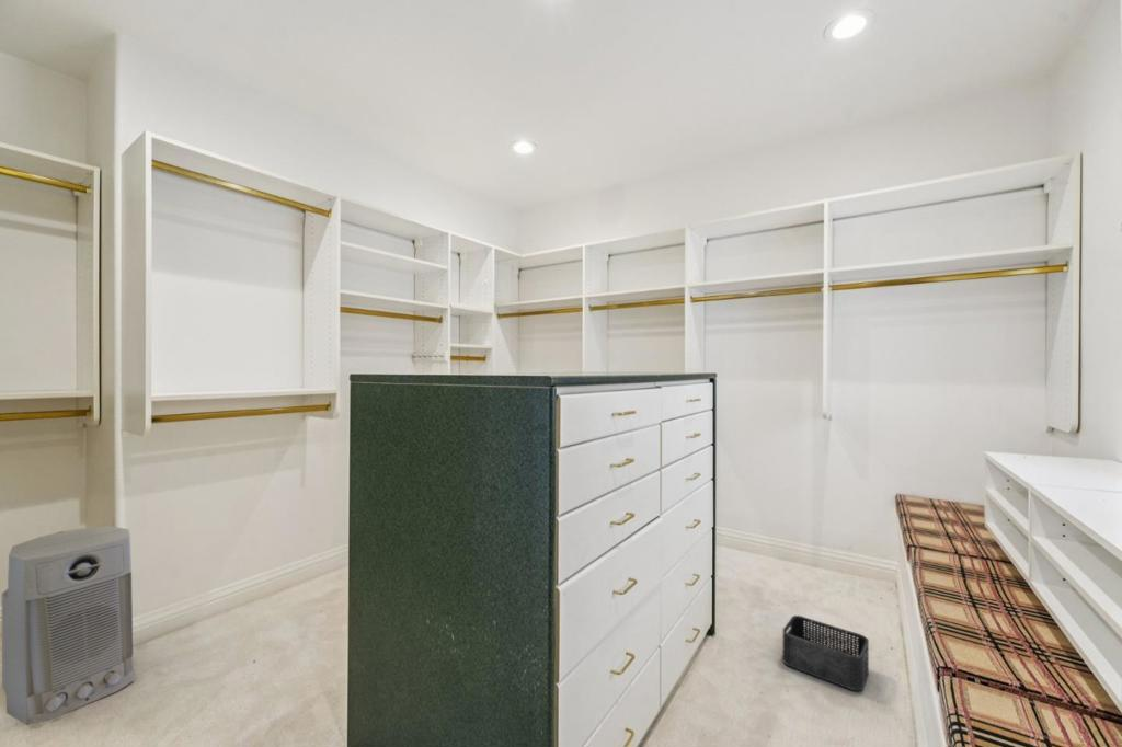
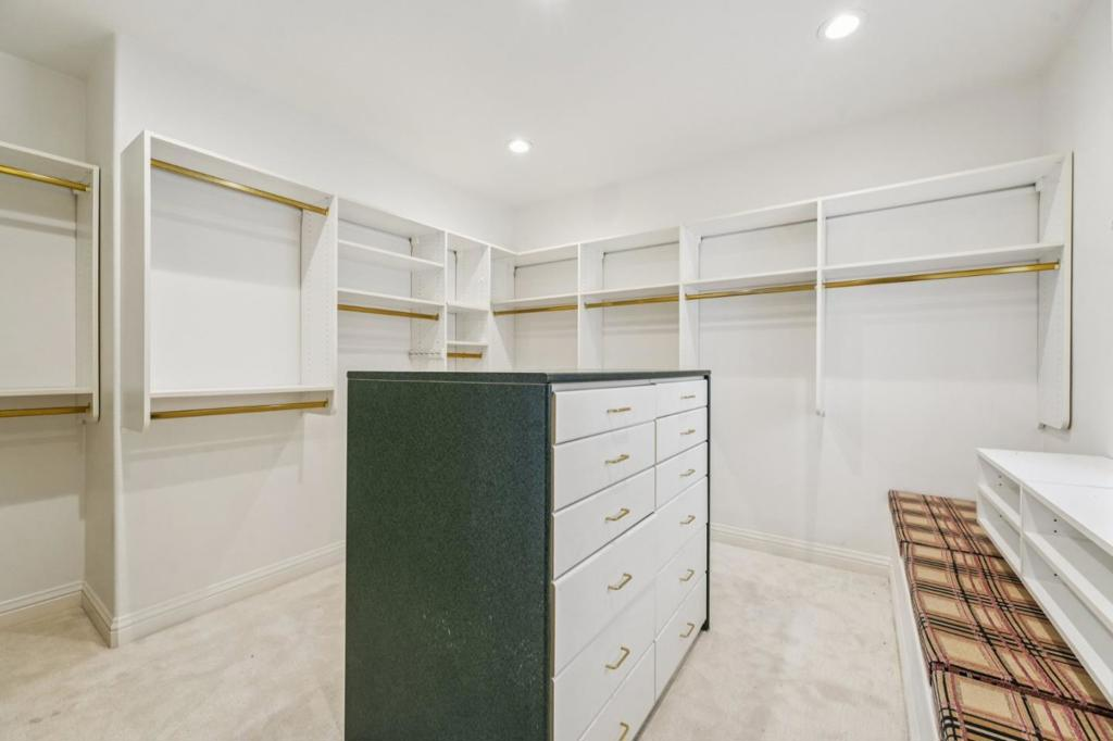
- storage bin [781,614,870,691]
- air purifier [1,525,136,726]
